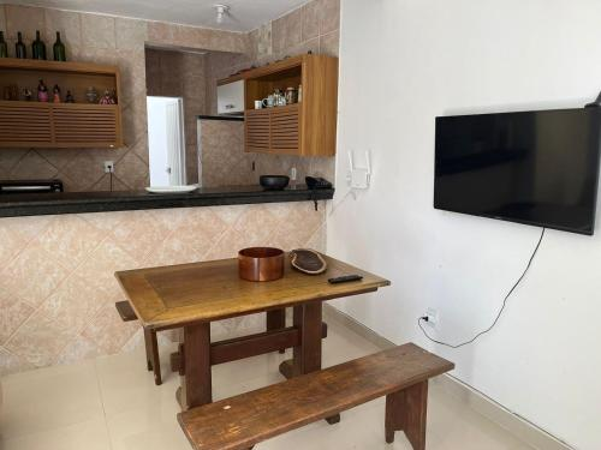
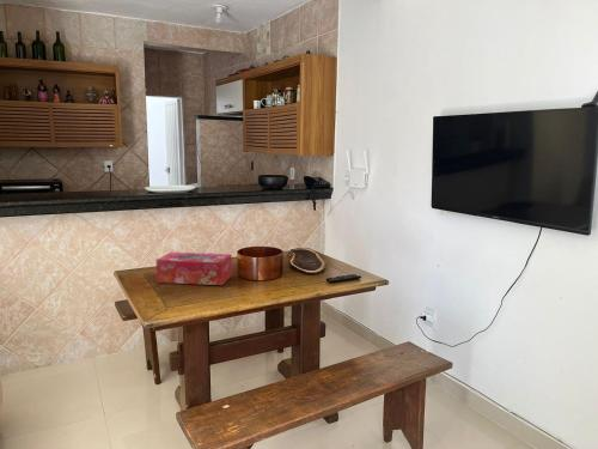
+ tissue box [154,251,233,286]
